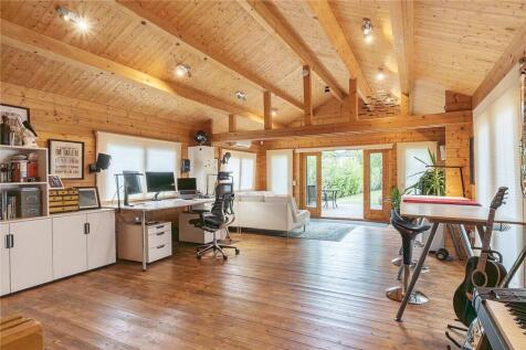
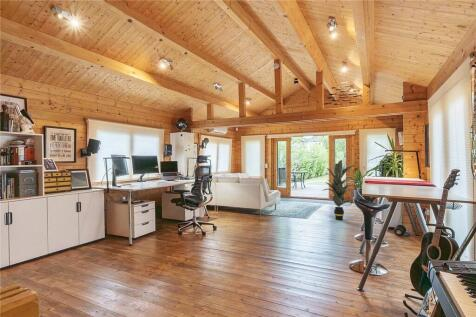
+ indoor plant [321,159,357,221]
